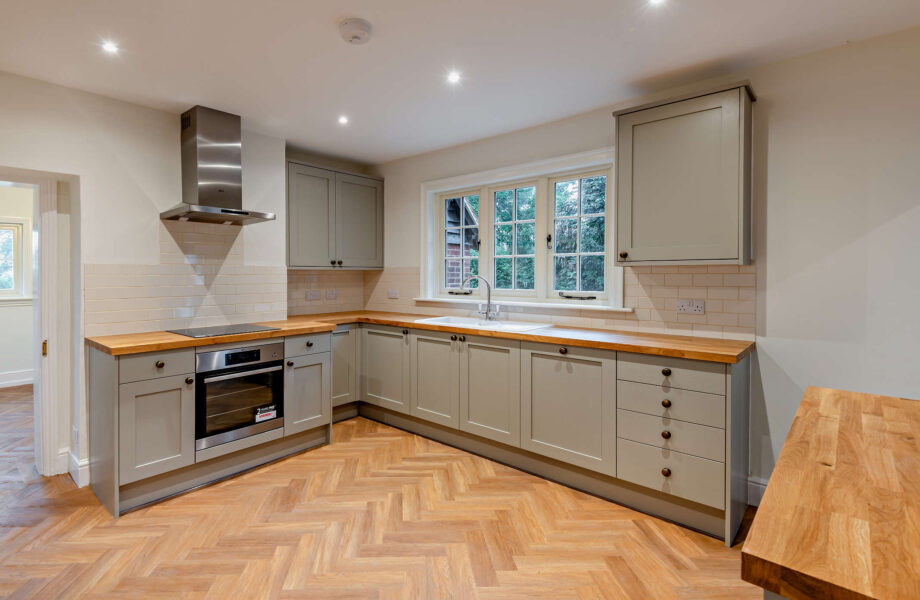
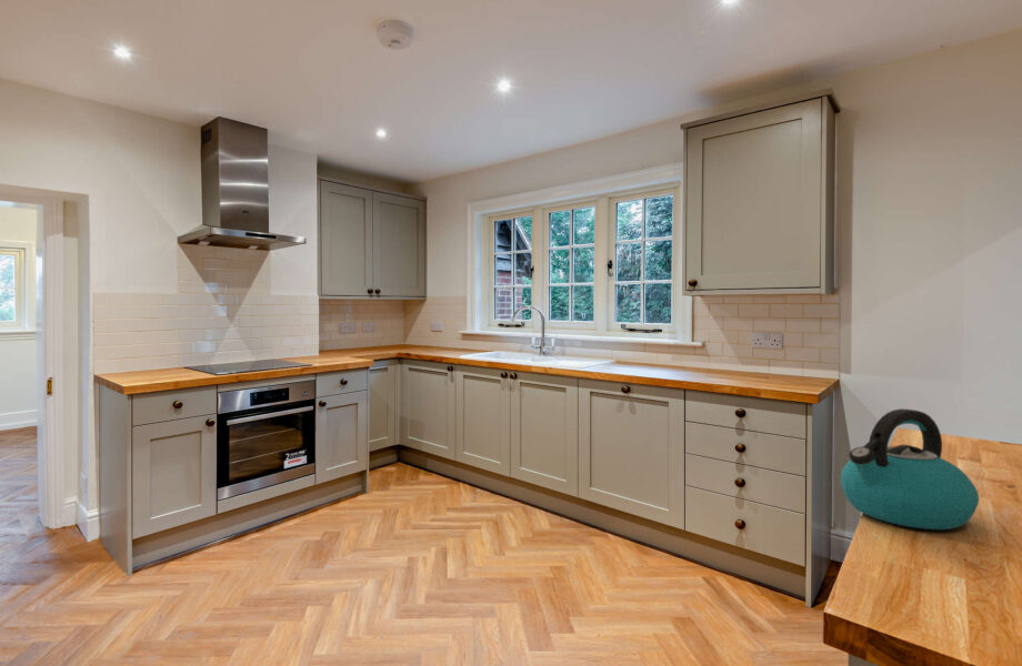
+ kettle [840,407,980,531]
